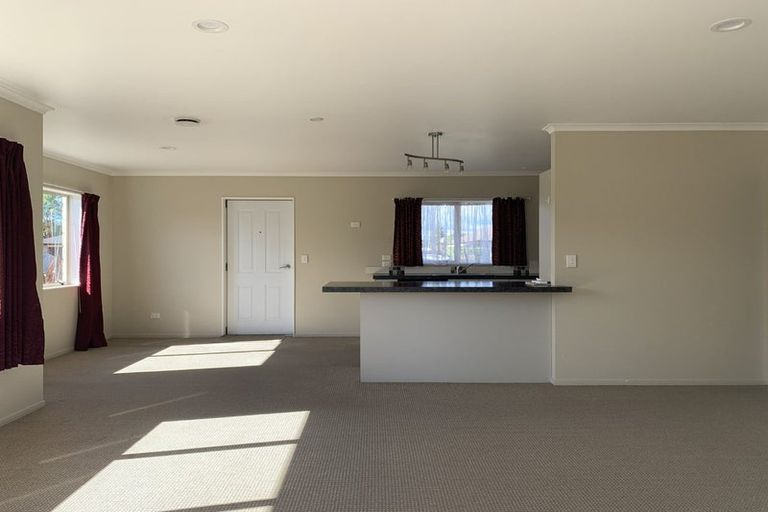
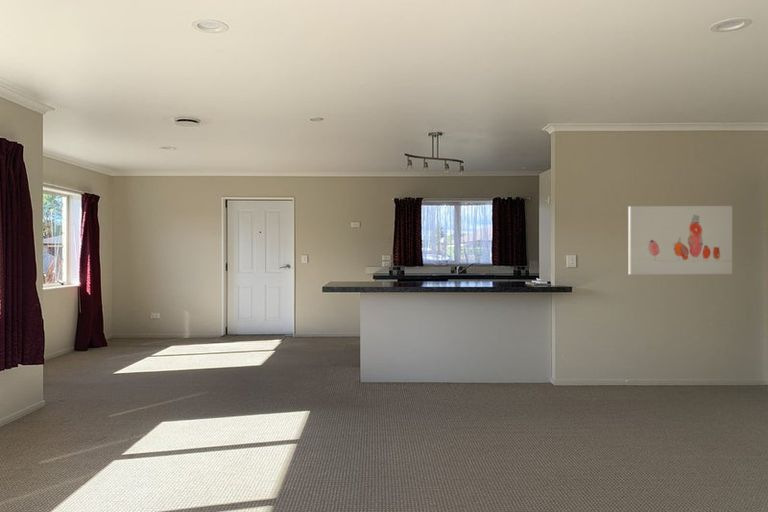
+ wall art [627,205,733,275]
